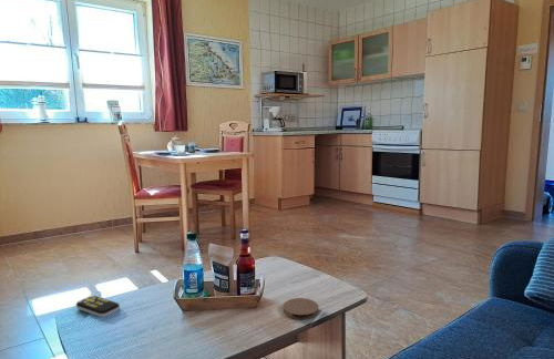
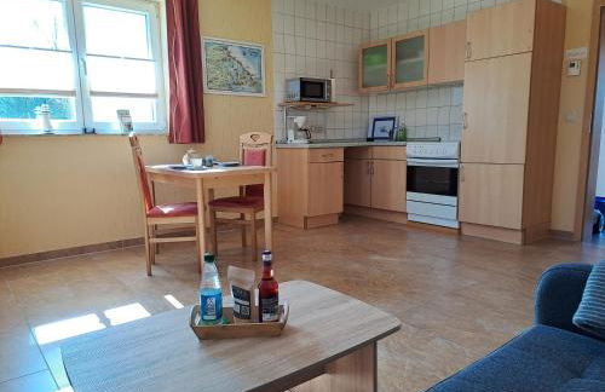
- remote control [75,295,121,318]
- coaster [283,297,319,320]
